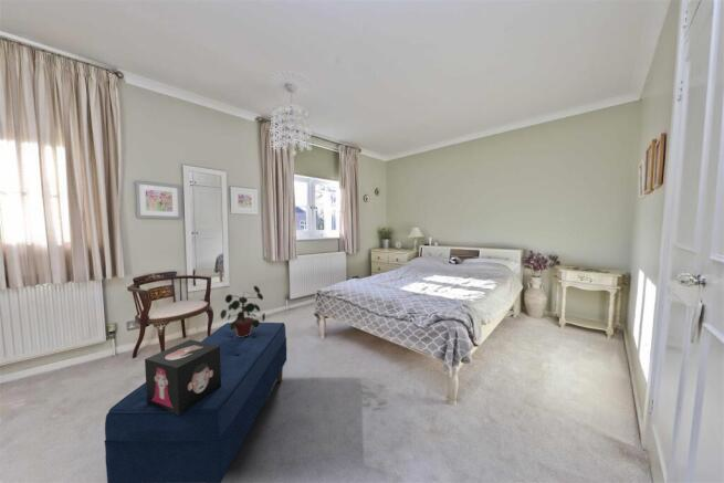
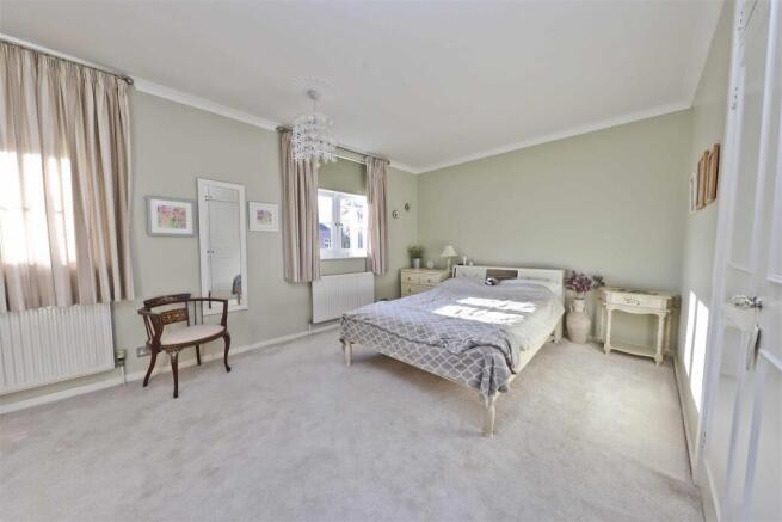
- potted plant [219,285,266,337]
- decorative box [144,338,221,416]
- bench [104,322,287,483]
